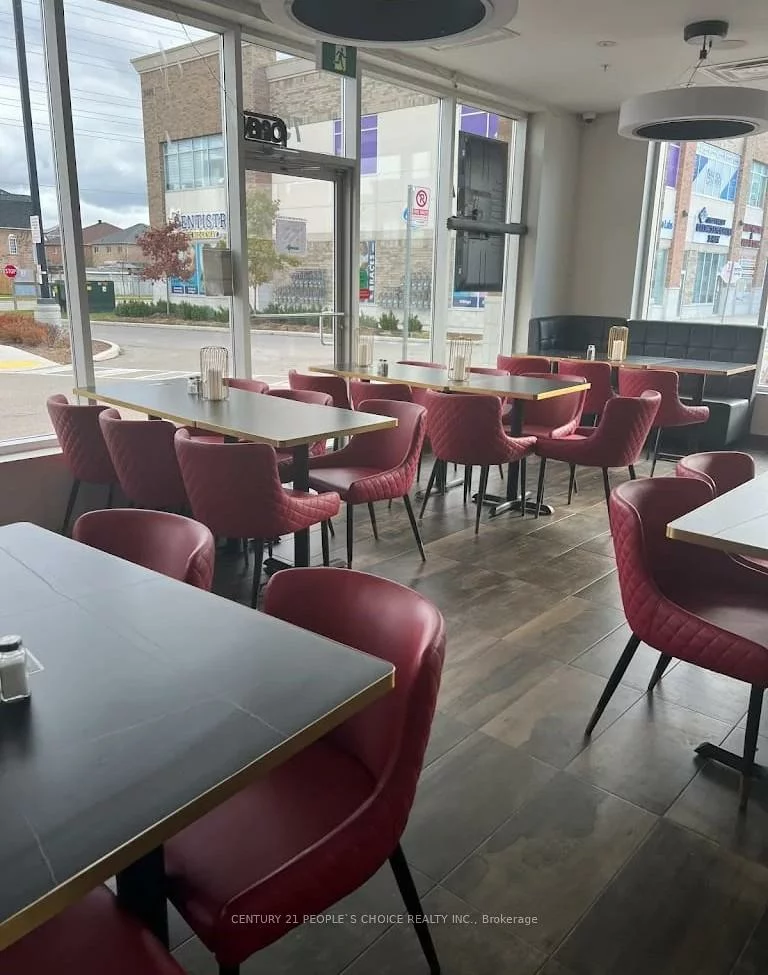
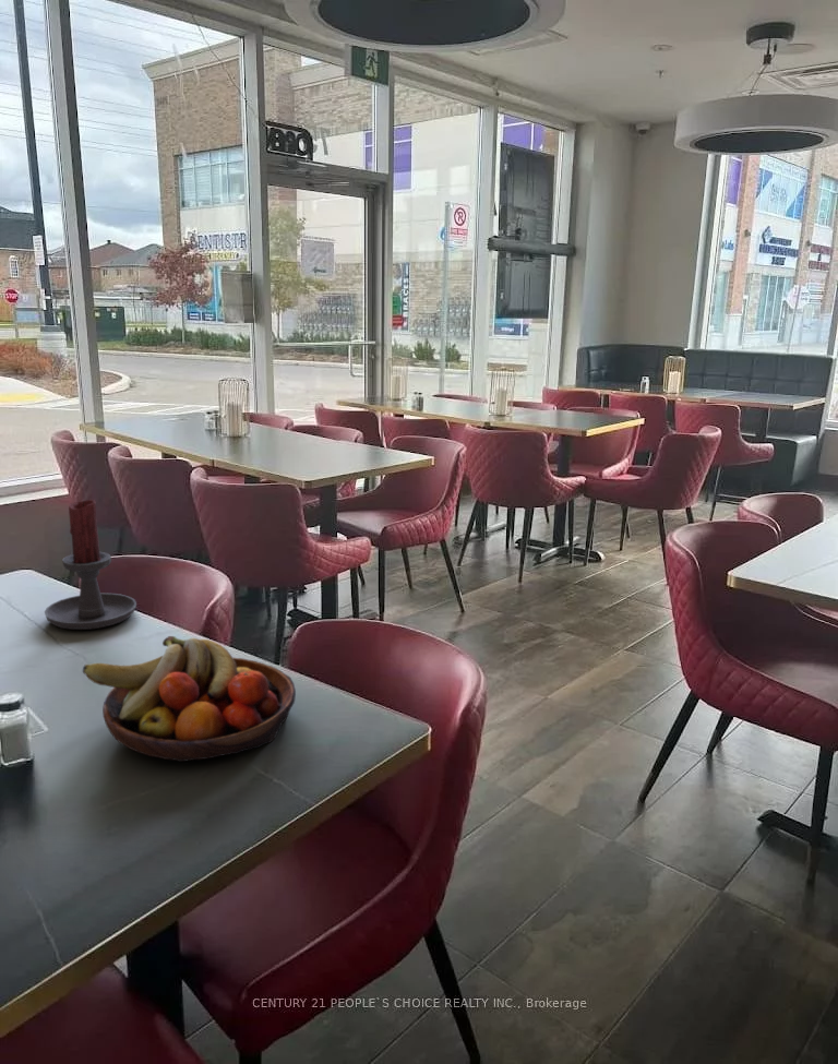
+ candle holder [44,499,137,631]
+ fruit bowl [82,635,297,763]
